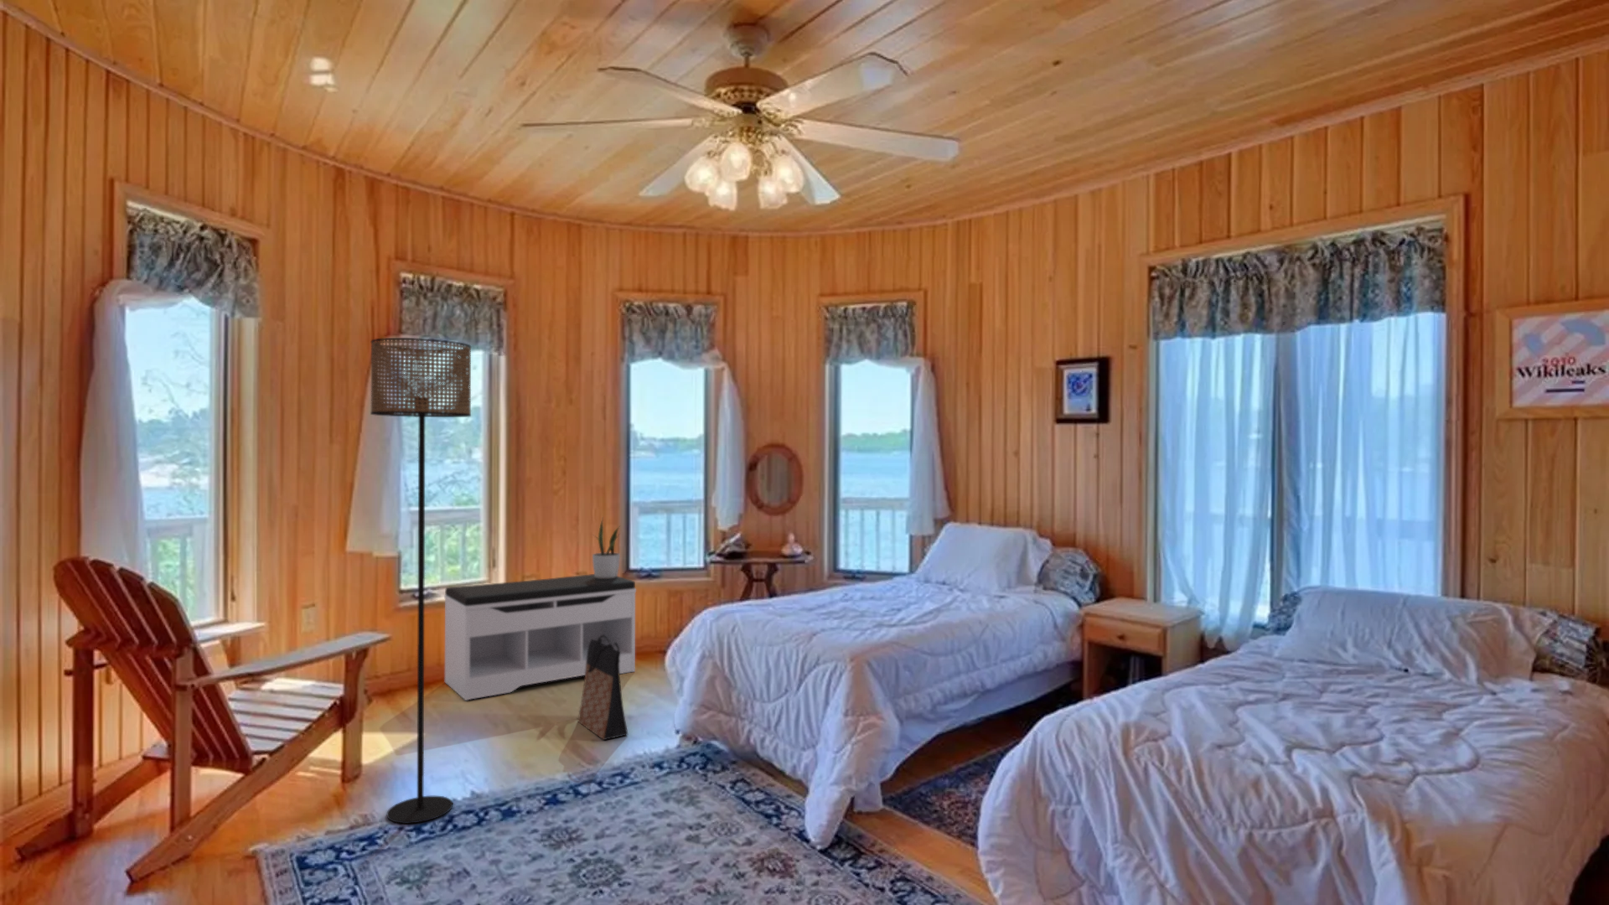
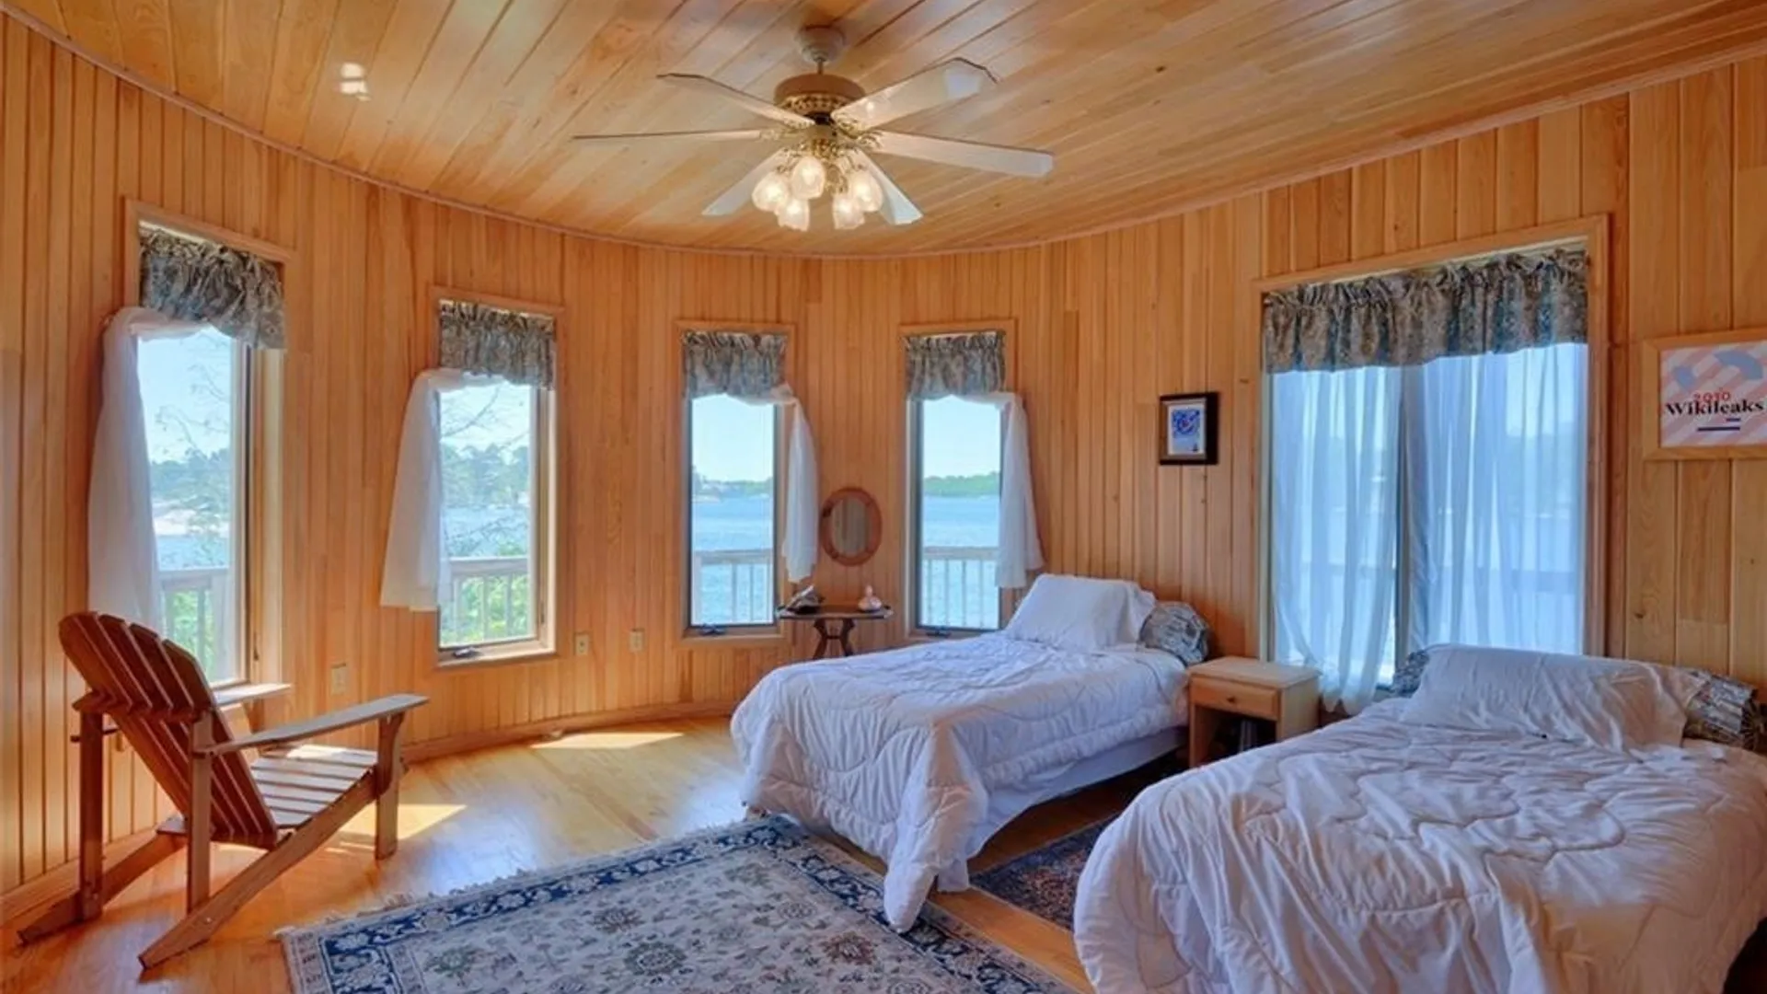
- bag [577,634,629,740]
- potted plant [591,515,621,579]
- bench [443,573,637,702]
- floor lamp [369,337,472,824]
